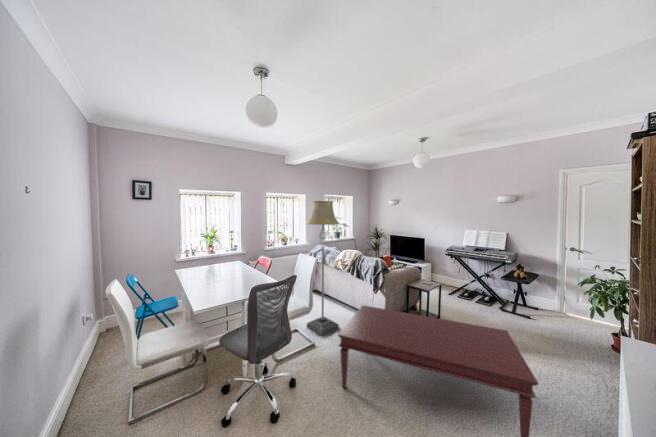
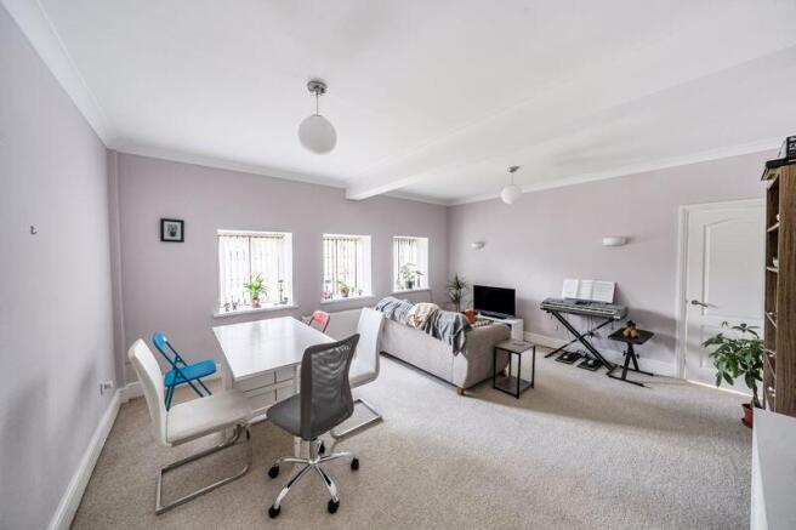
- coffee table [337,304,540,437]
- floor lamp [306,200,340,337]
